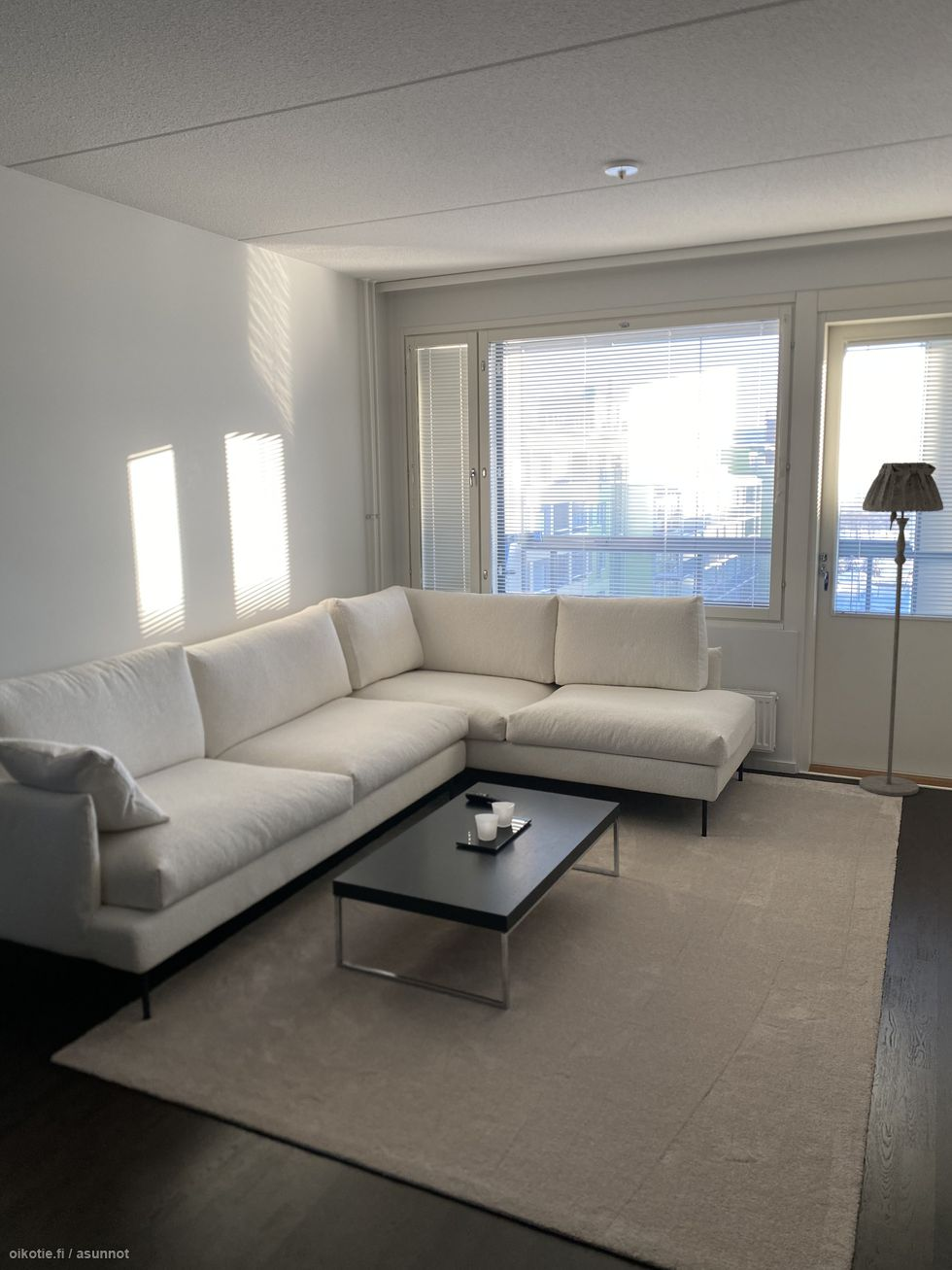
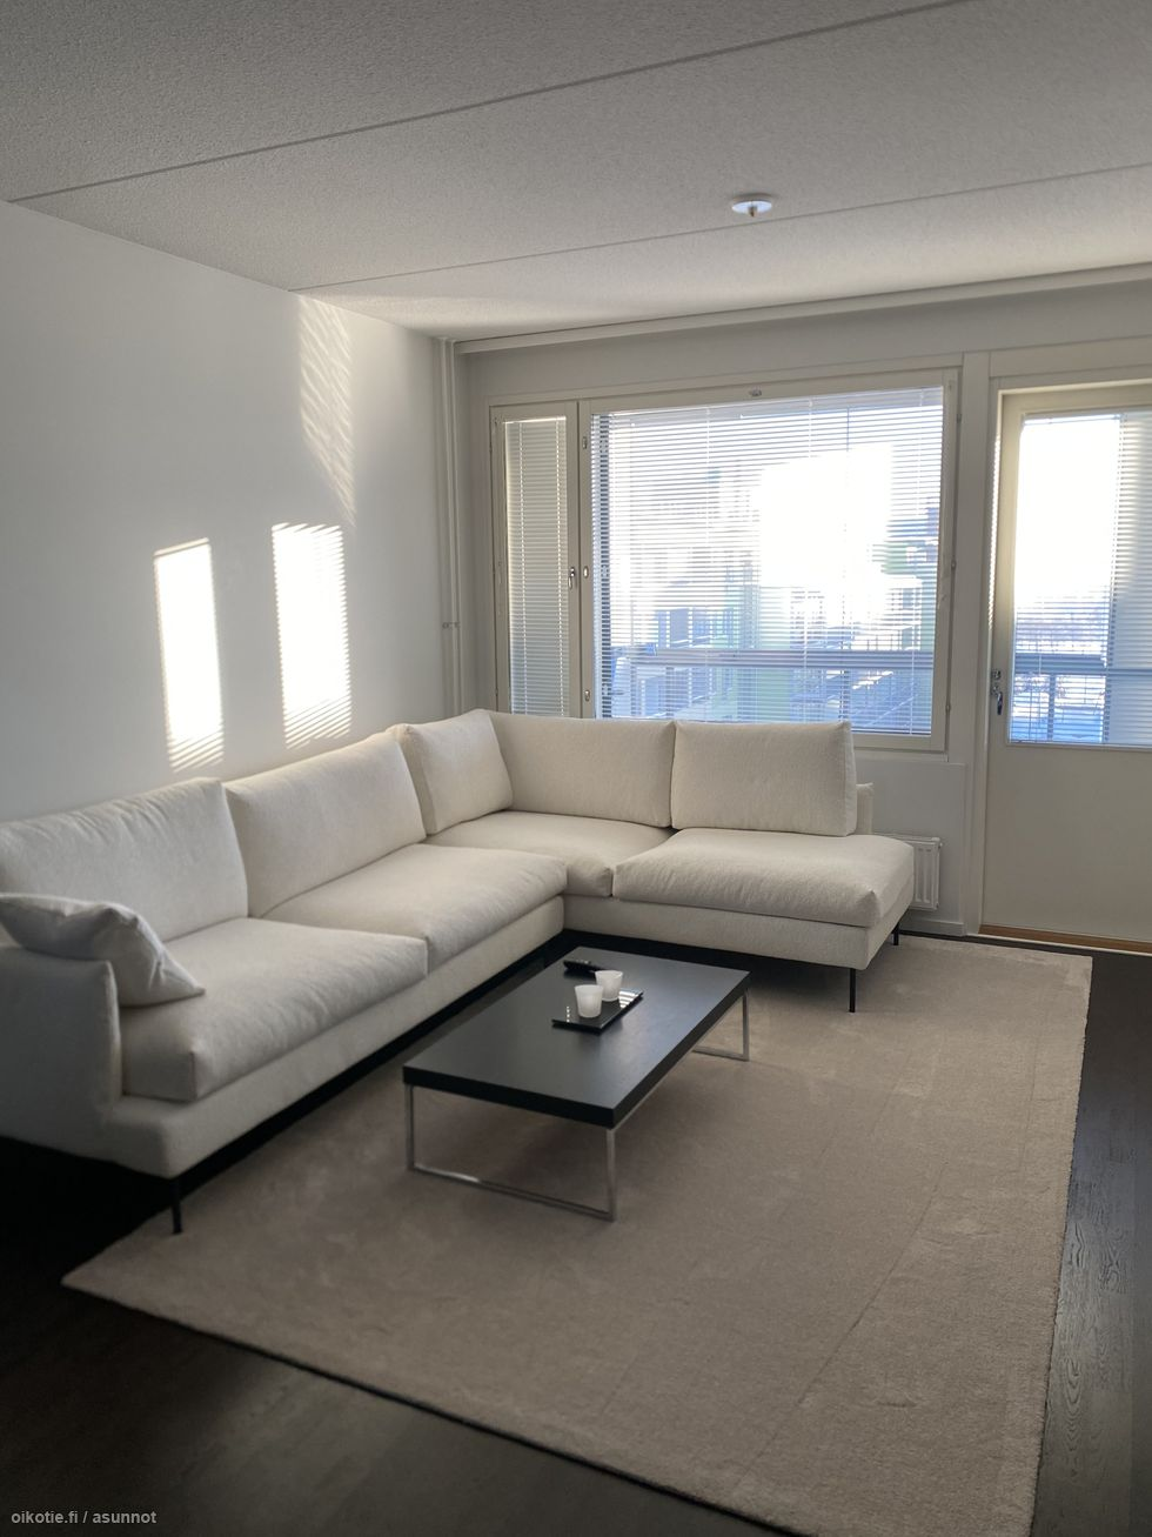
- floor lamp [859,462,944,797]
